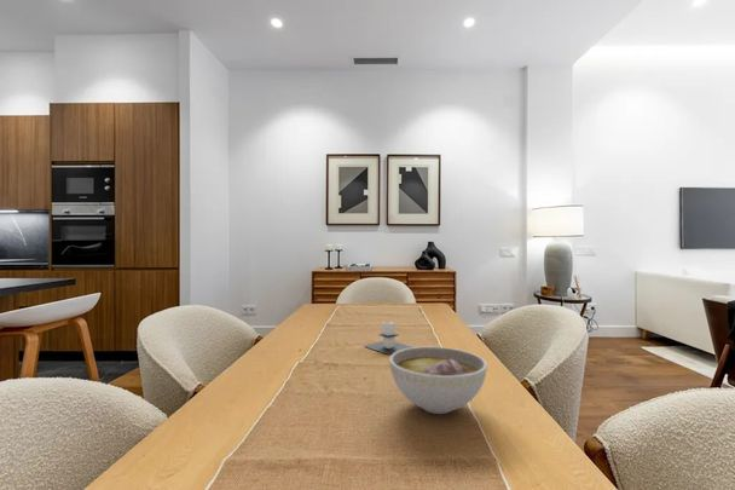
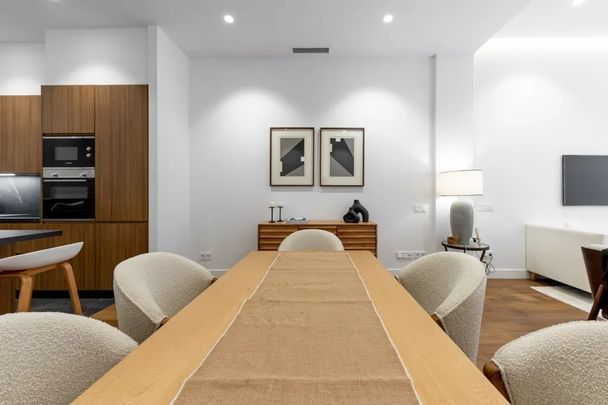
- bowl [388,346,488,415]
- architectural model [364,321,413,356]
